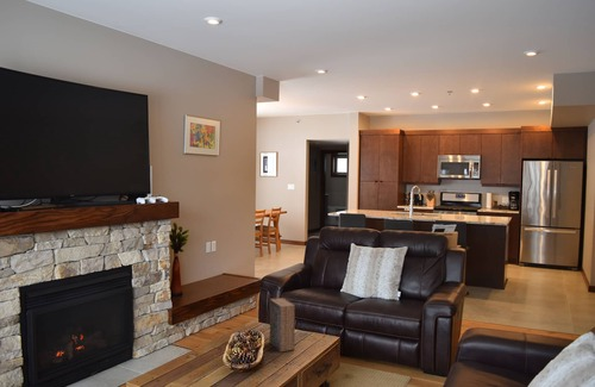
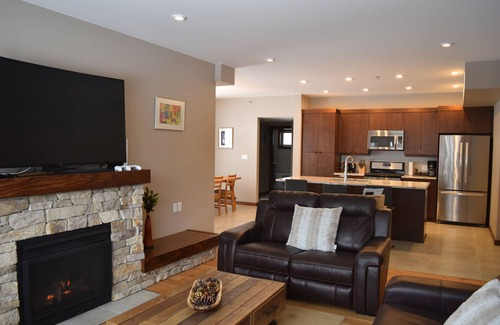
- book [269,297,296,354]
